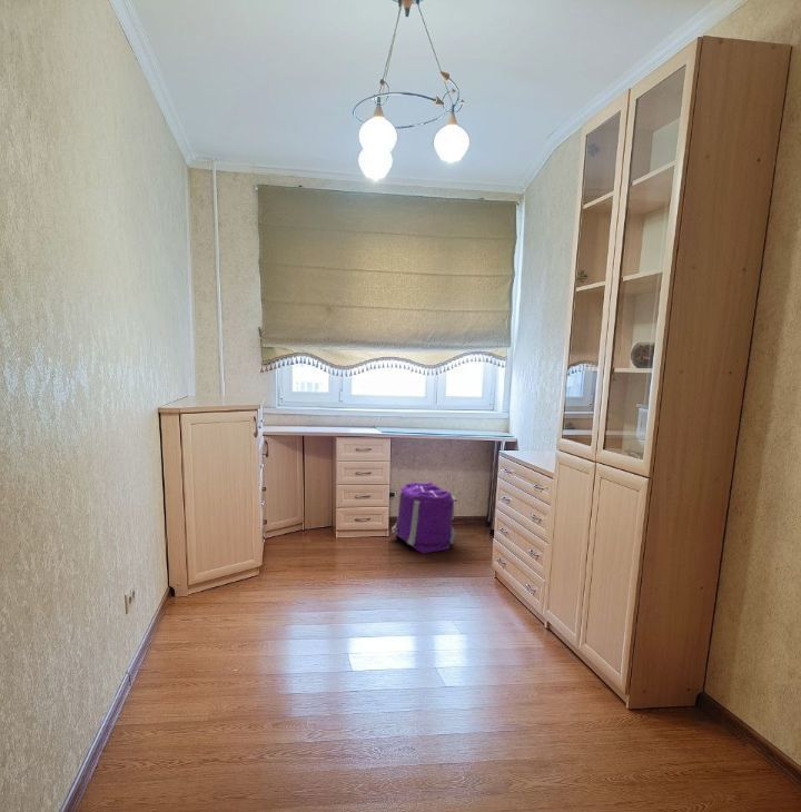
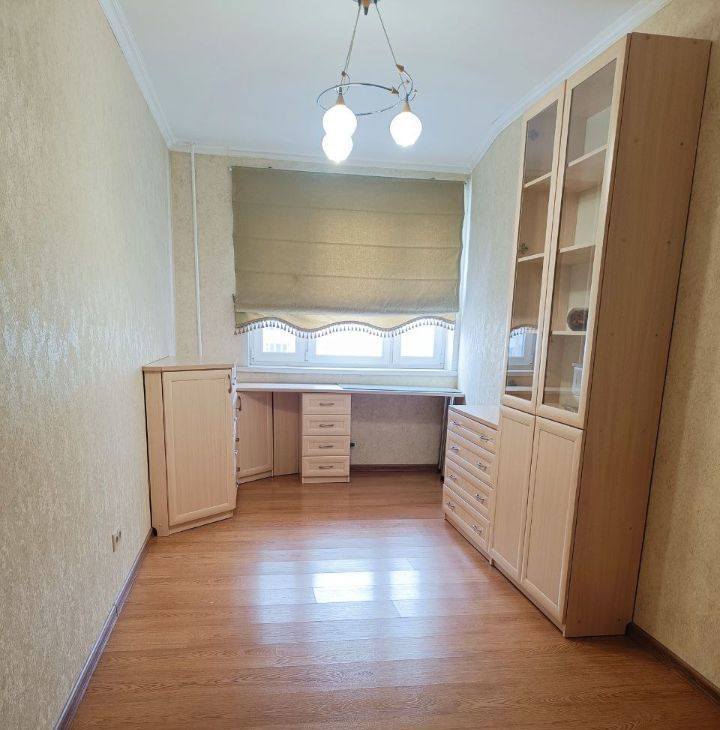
- backpack [390,482,458,555]
